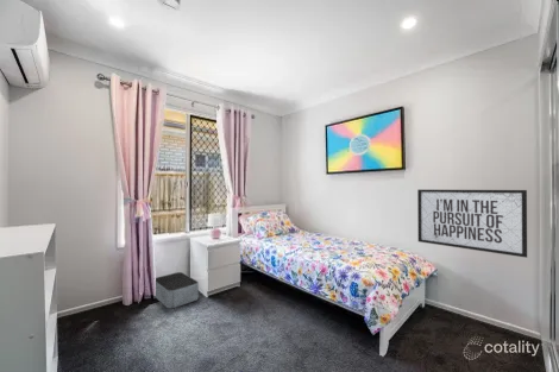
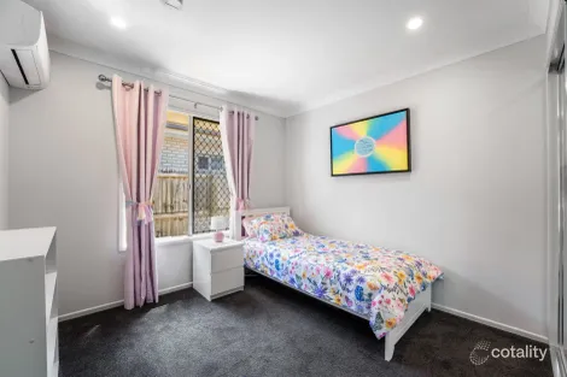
- mirror [416,189,528,259]
- storage bin [153,271,200,309]
